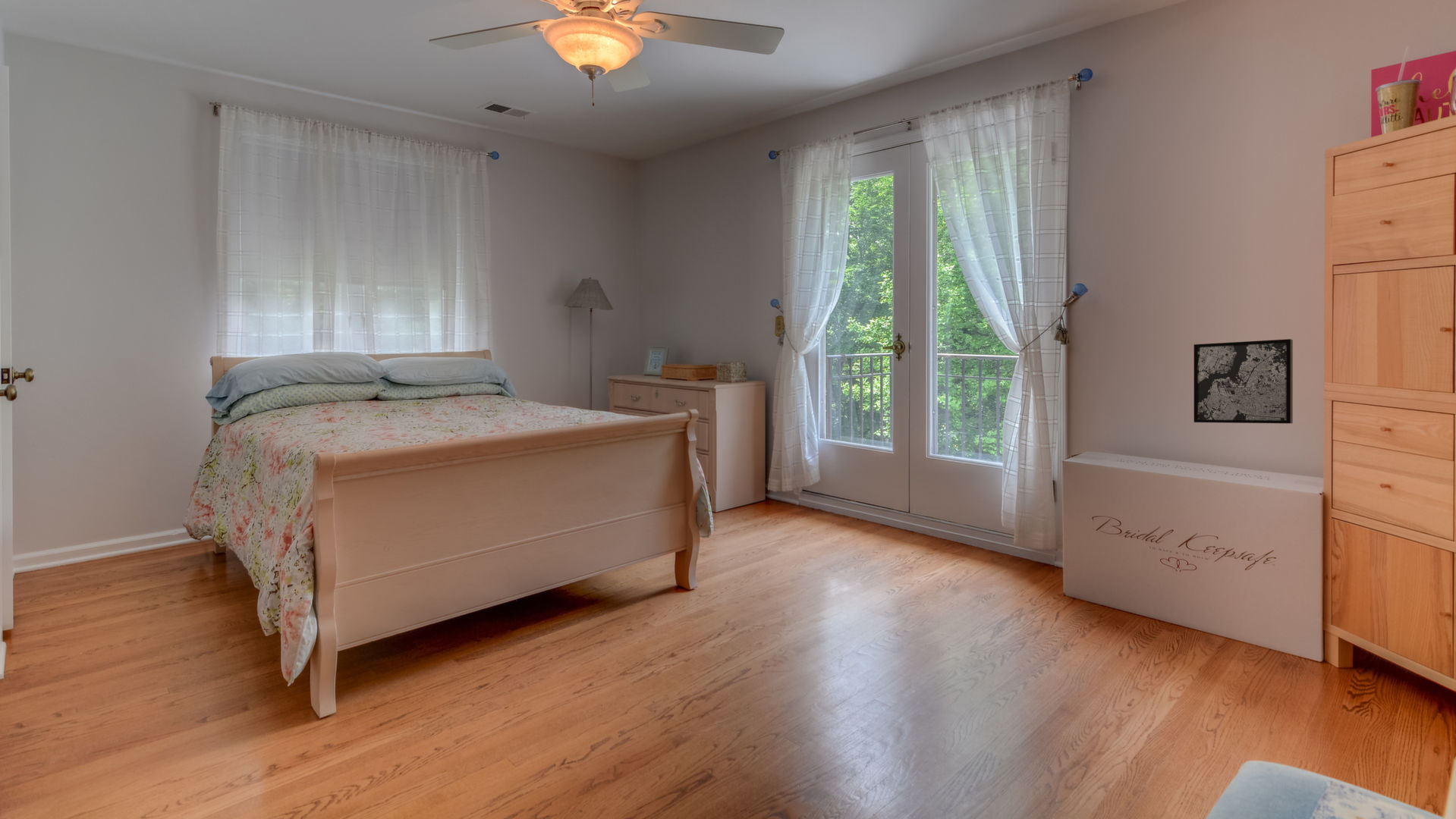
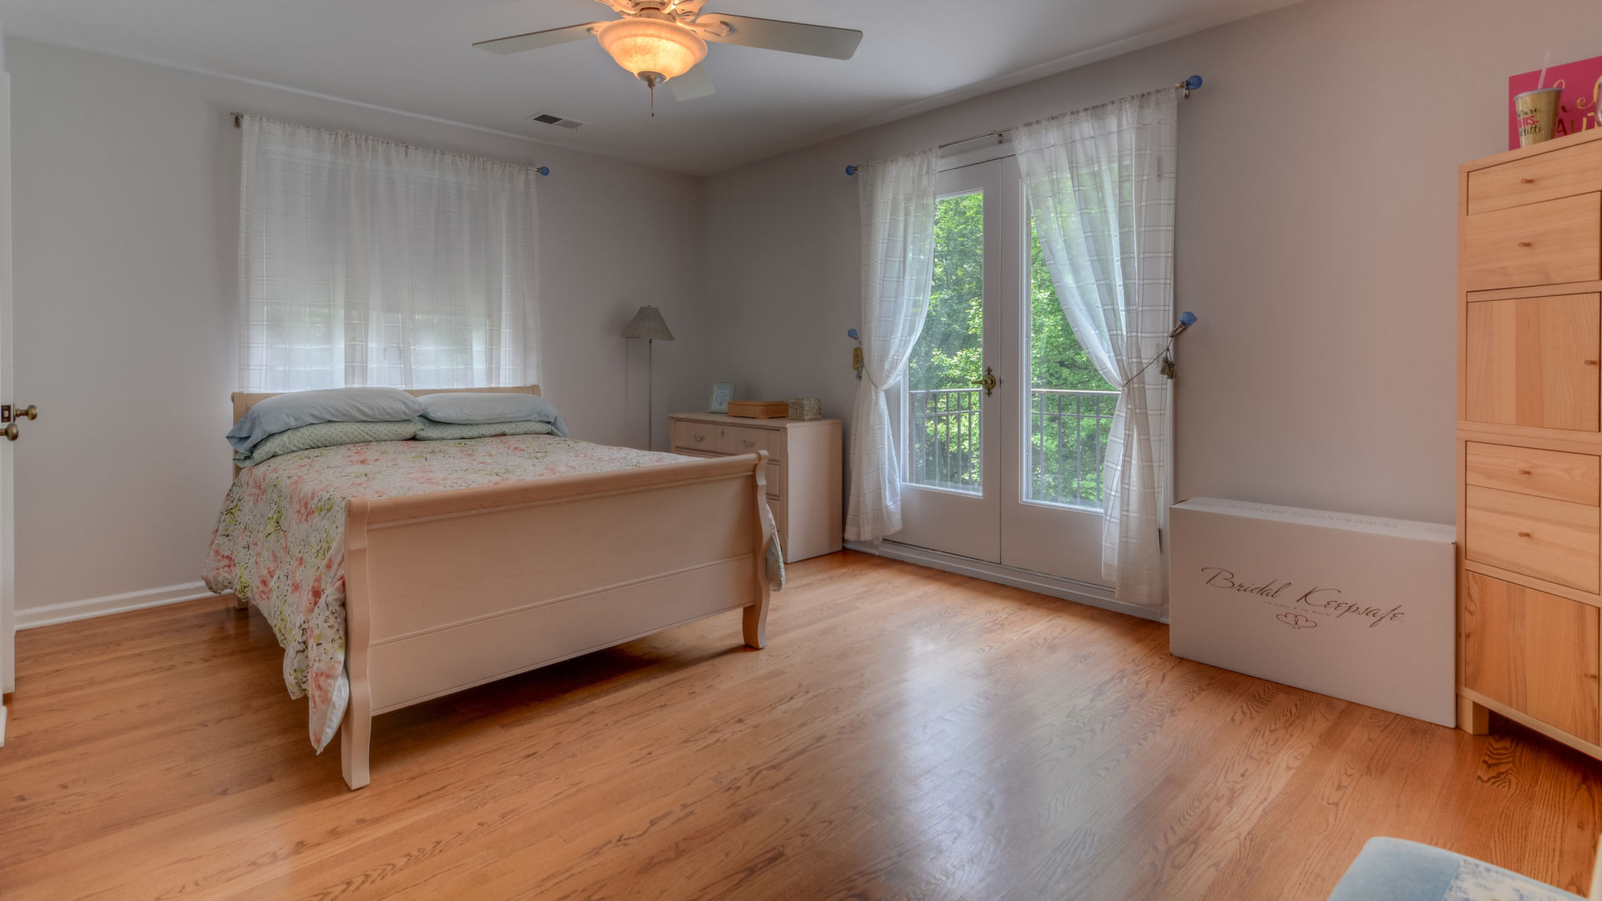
- wall art [1193,338,1294,425]
